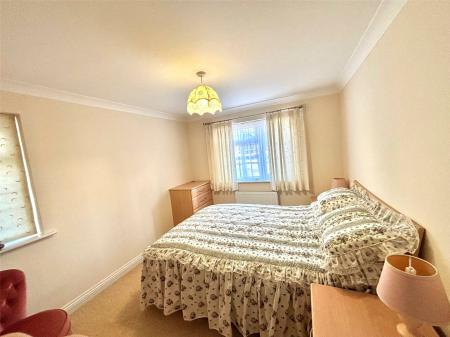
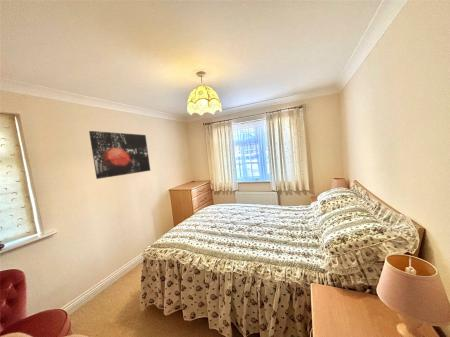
+ wall art [88,130,151,180]
